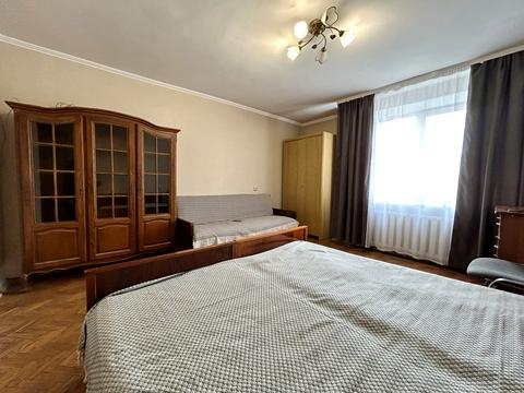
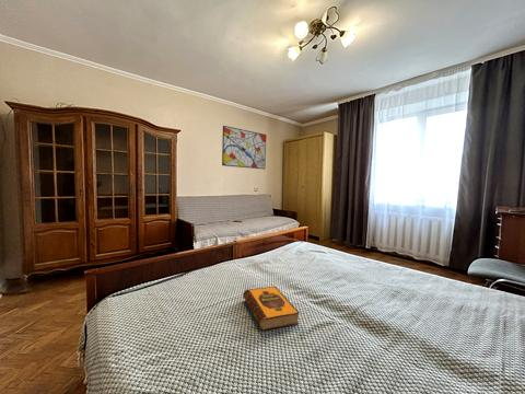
+ hardback book [242,286,301,332]
+ wall art [221,125,267,171]
